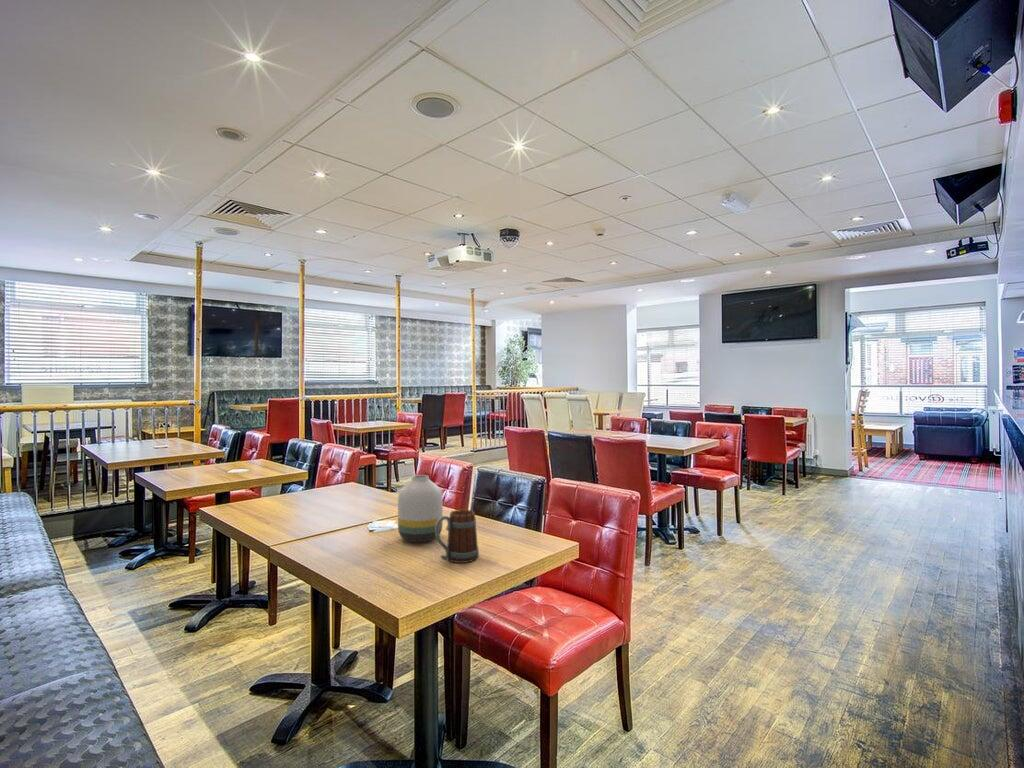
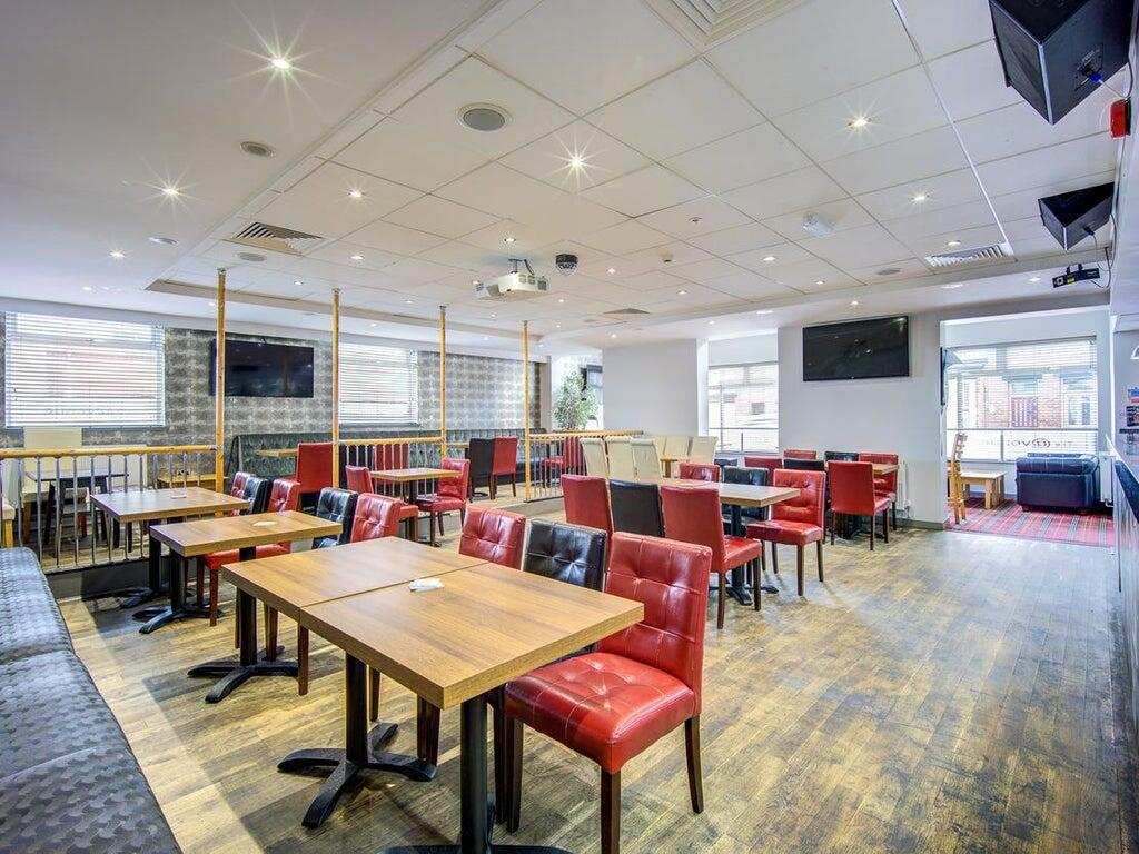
- beer mug [435,509,480,564]
- vase [397,474,444,543]
